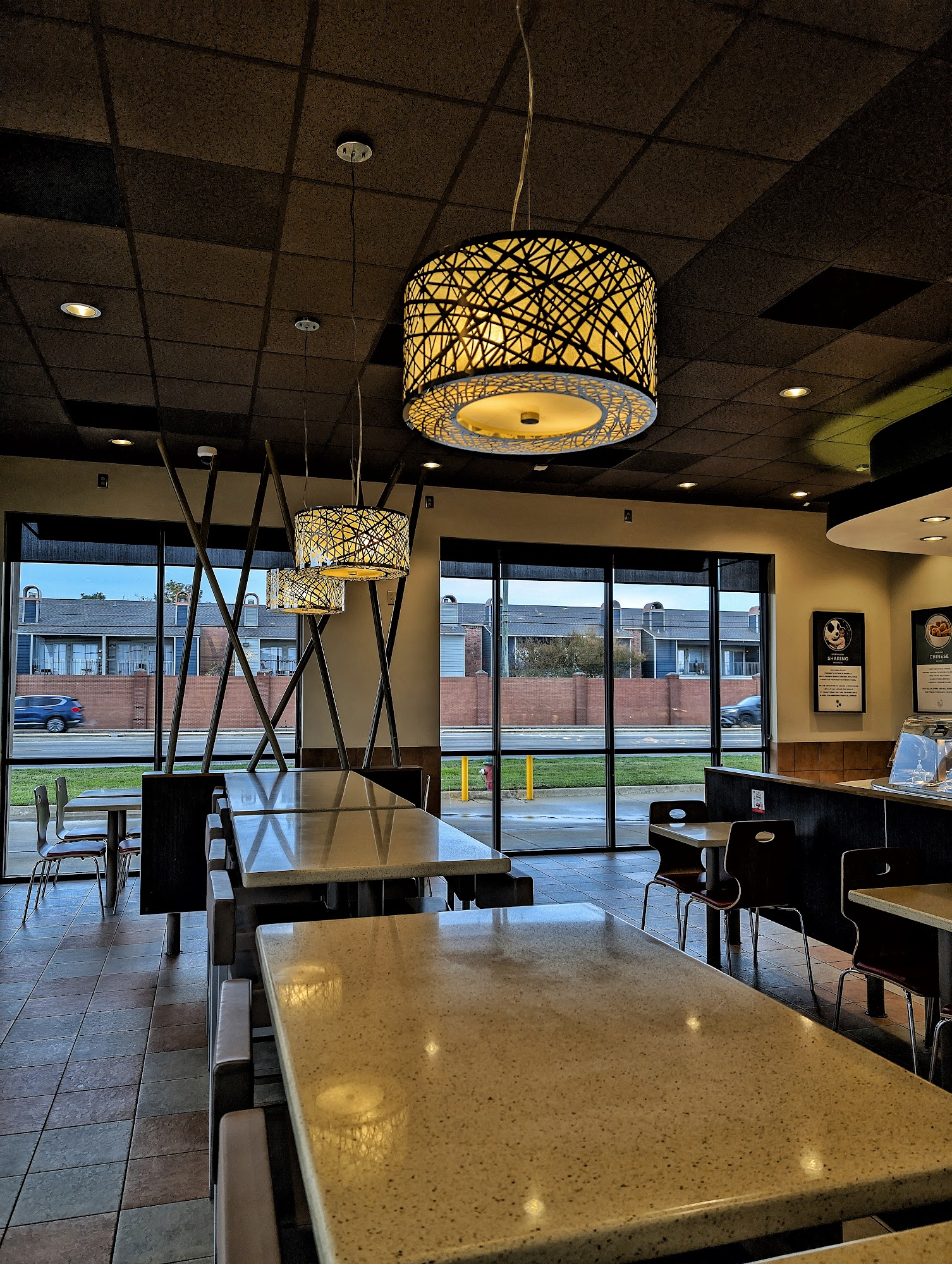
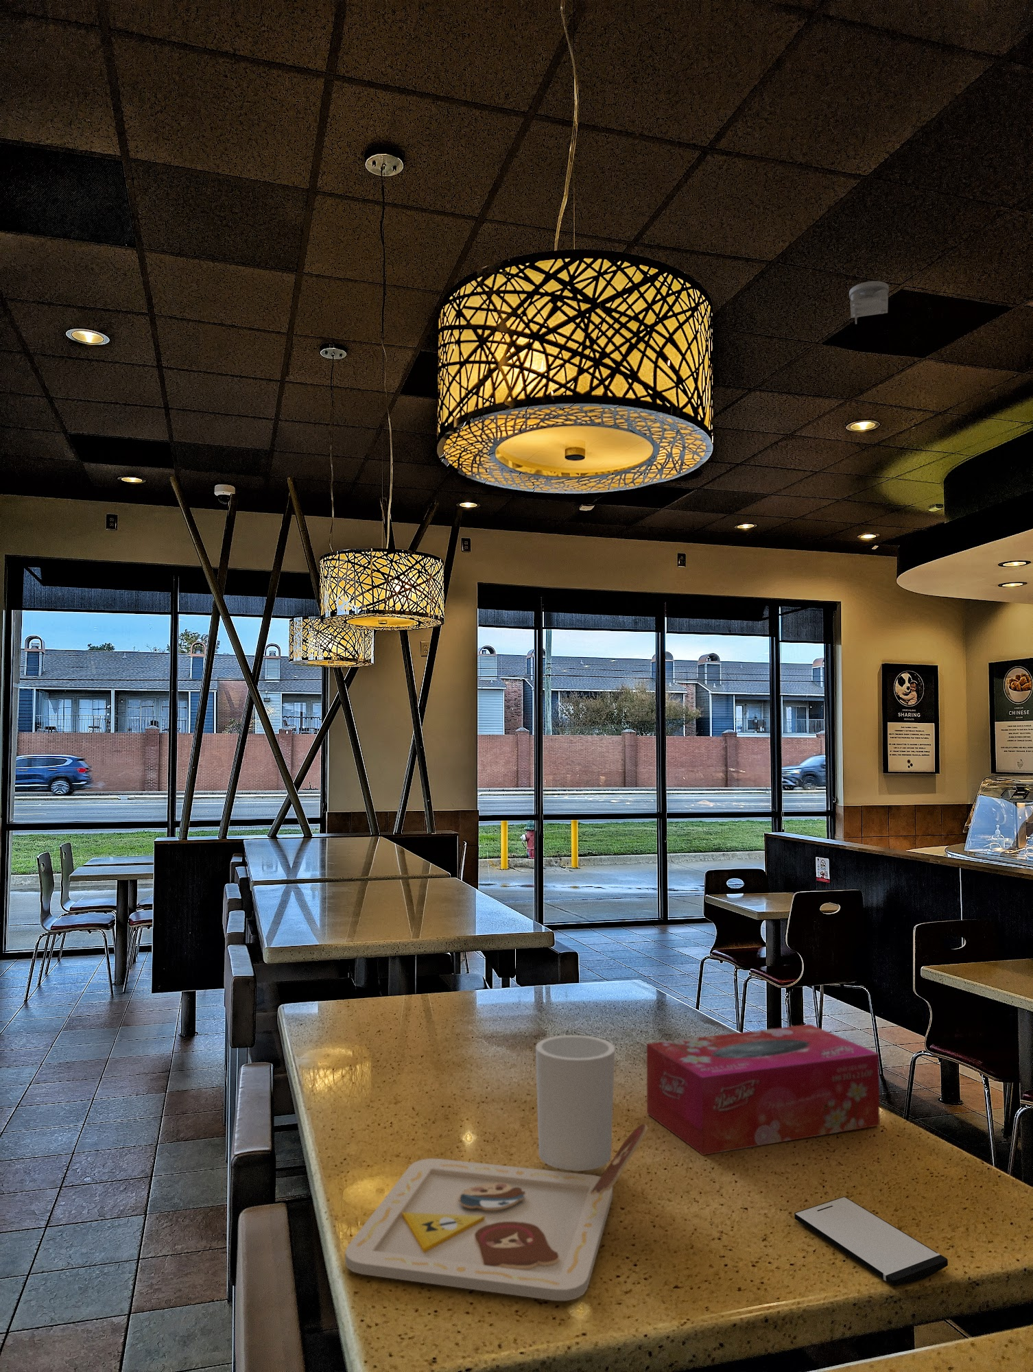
+ smoke detector [849,280,890,325]
+ tissue box [646,1024,881,1156]
+ smartphone [793,1196,948,1287]
+ food tray [344,1034,648,1301]
